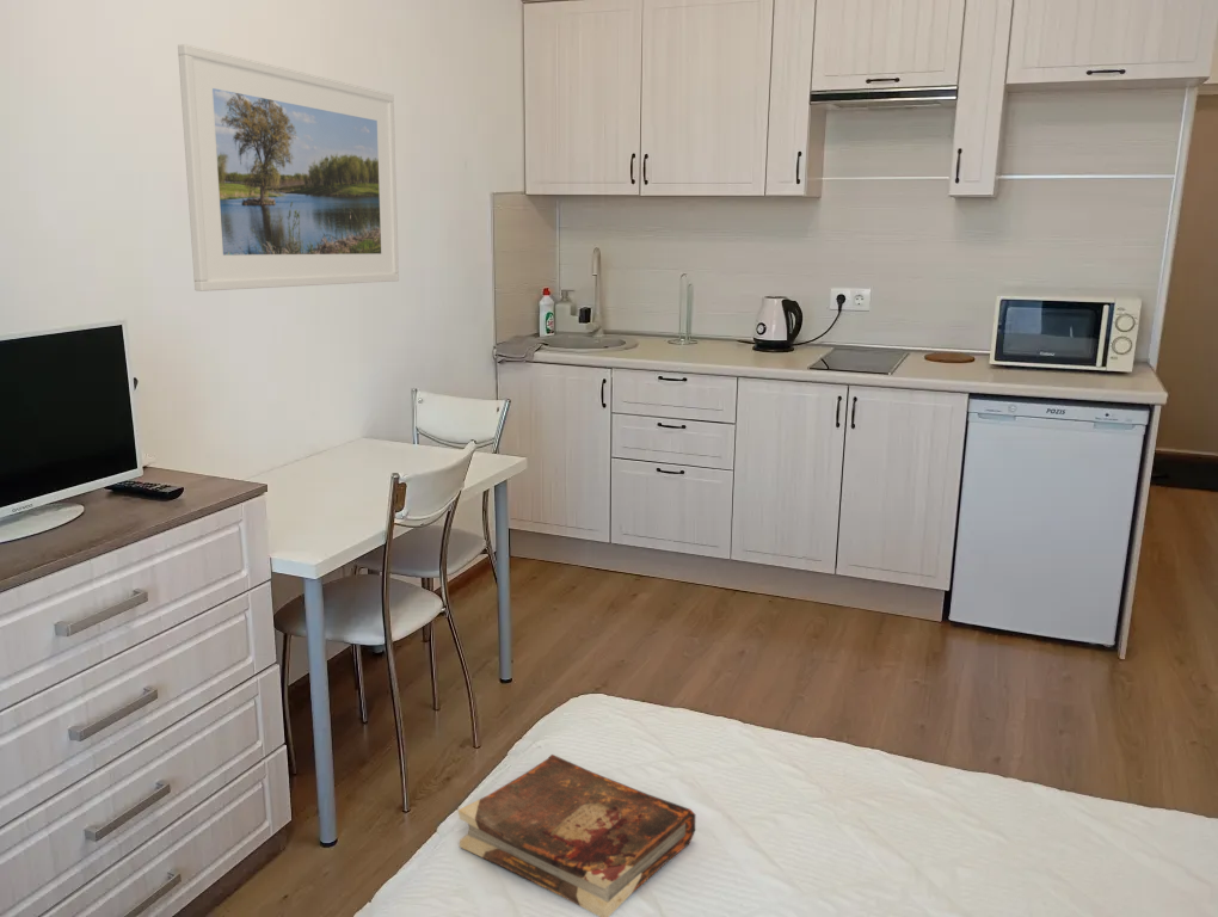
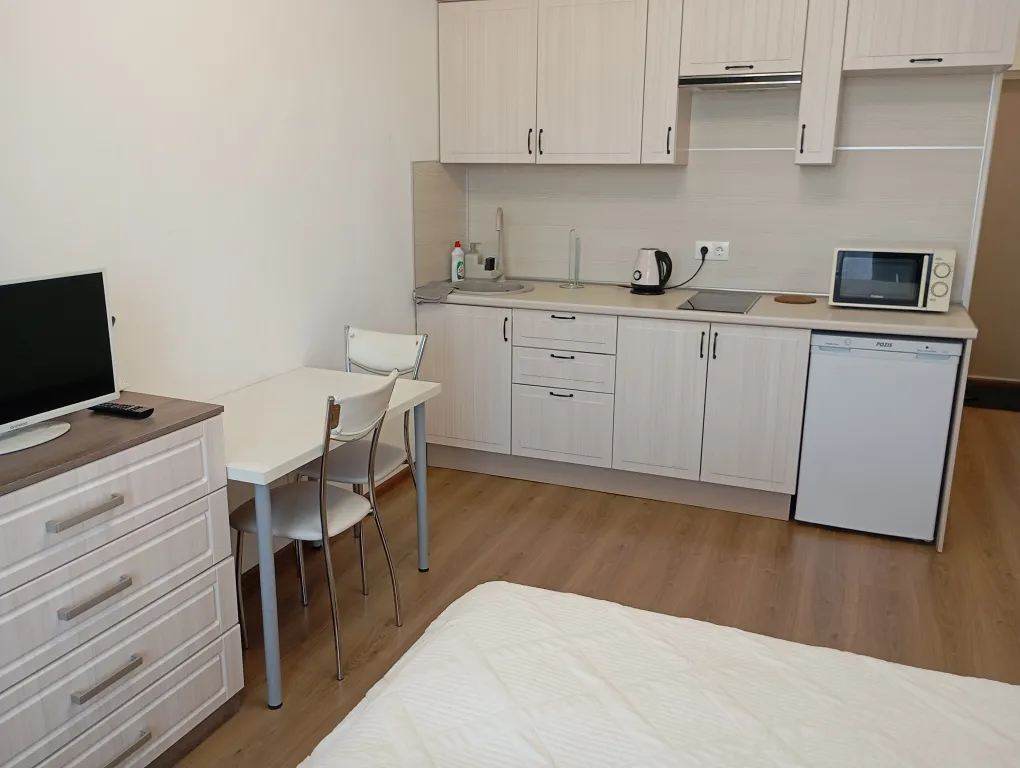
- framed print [177,43,400,293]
- book [457,753,696,917]
